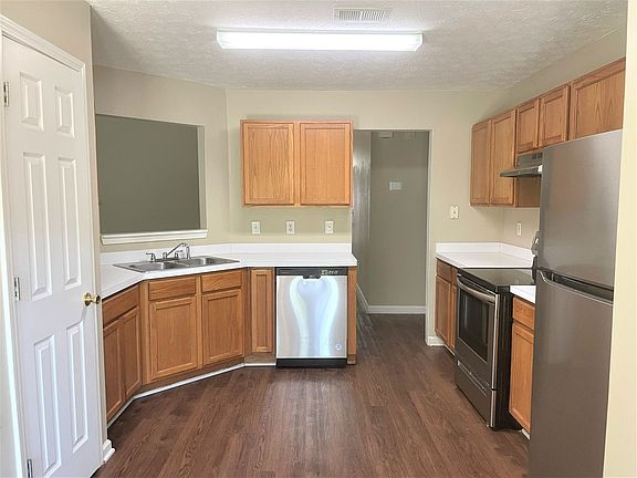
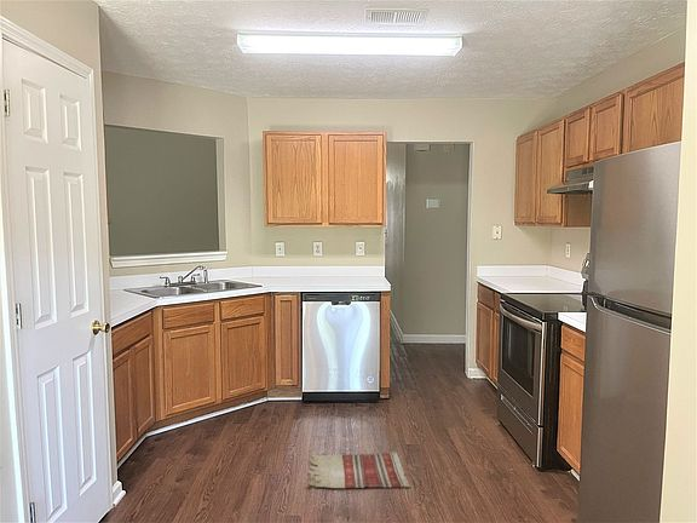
+ rug [305,450,411,489]
